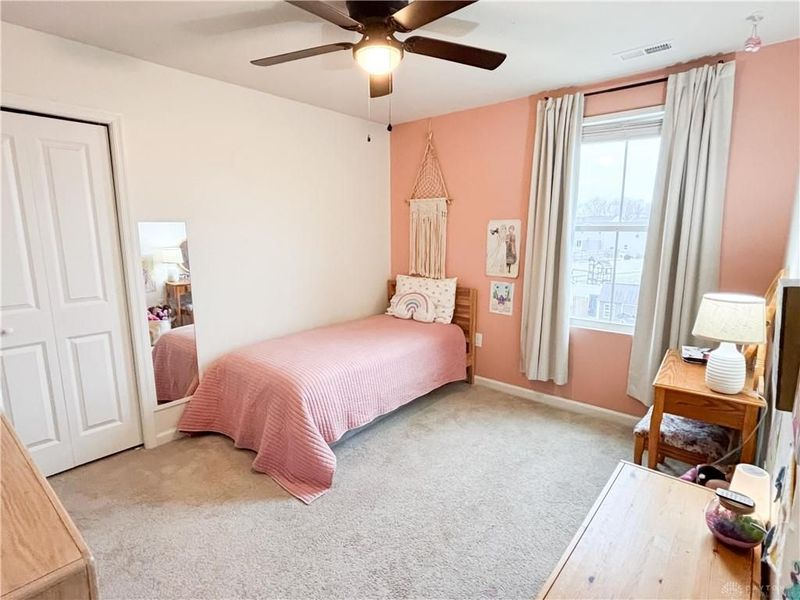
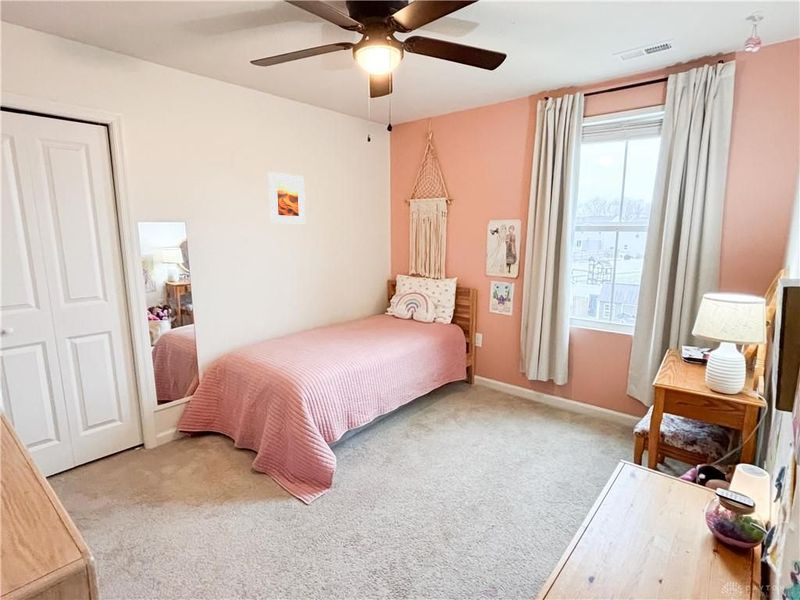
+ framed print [268,171,306,224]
